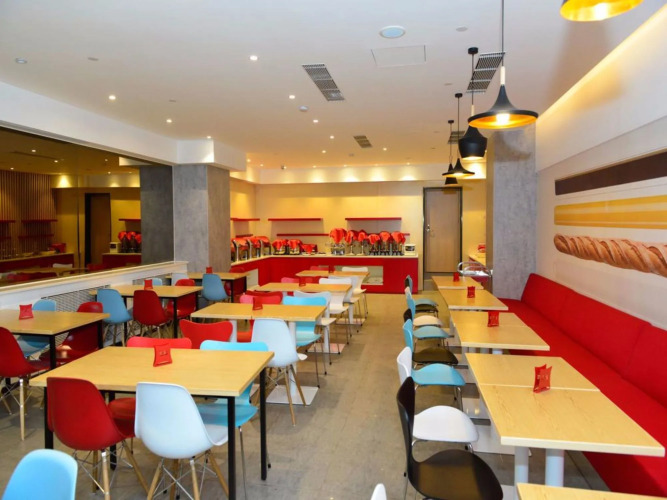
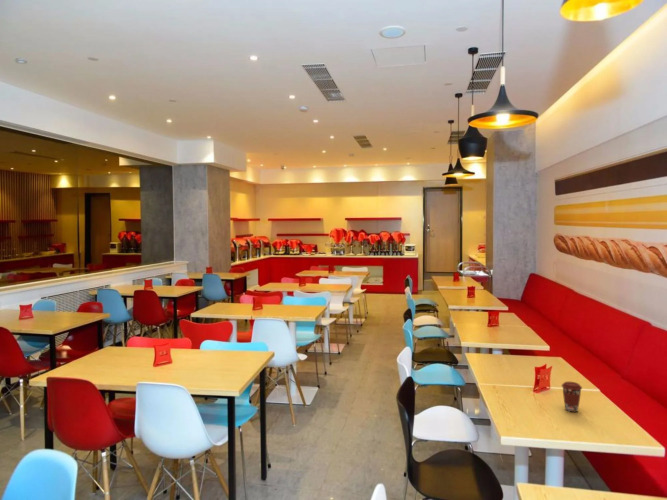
+ coffee cup [561,381,583,413]
